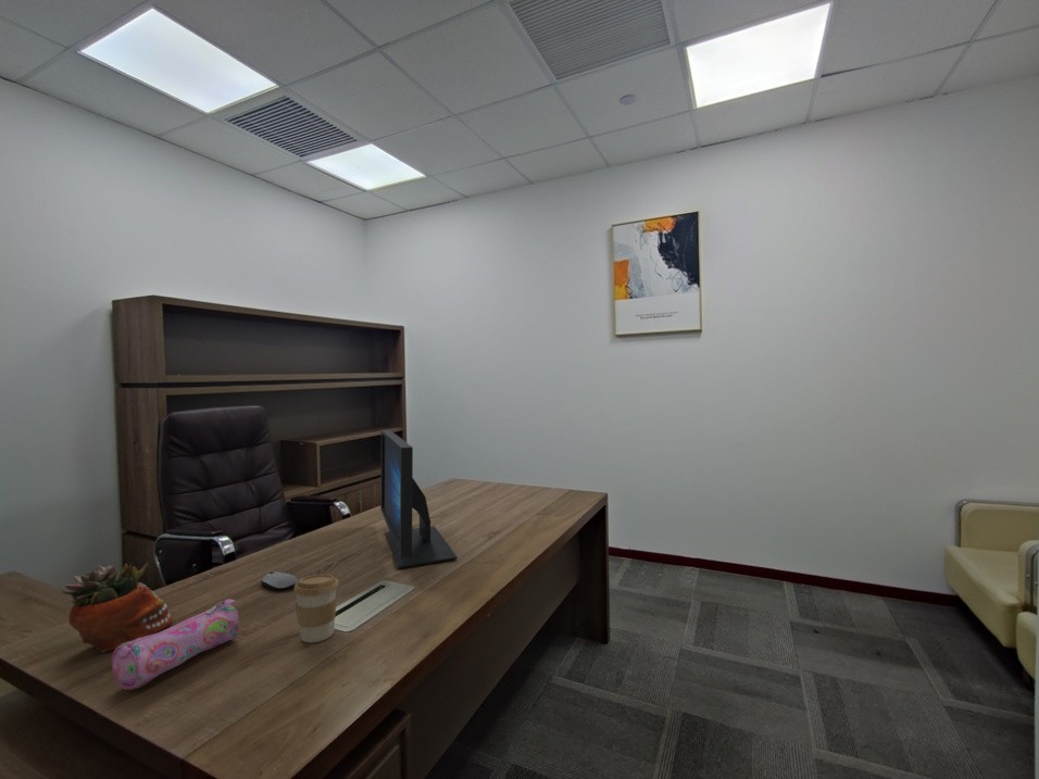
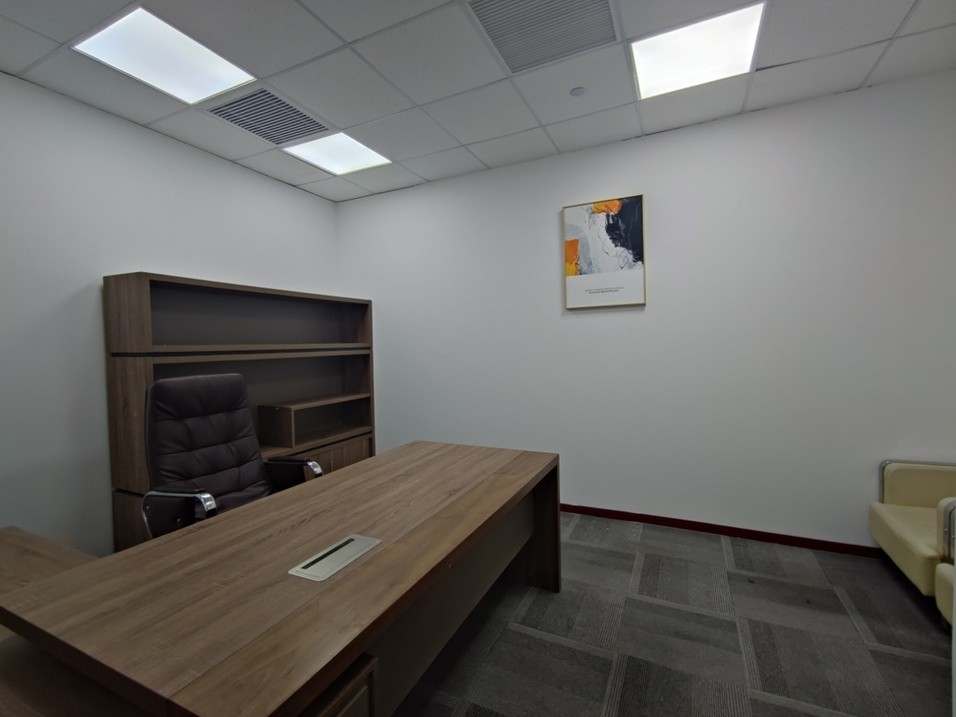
- pencil case [111,599,240,691]
- succulent planter [61,562,174,653]
- computer mouse [260,571,299,591]
- monitor [379,429,459,569]
- coffee cup [292,574,340,643]
